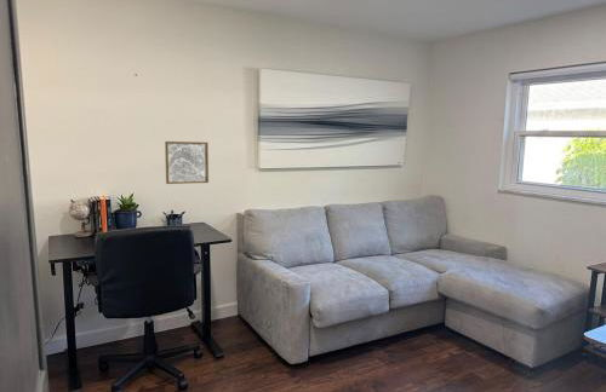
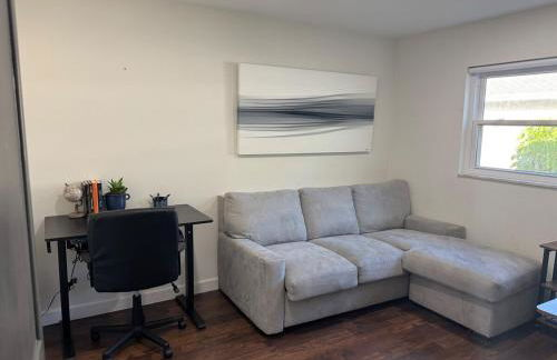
- wall art [164,140,210,185]
